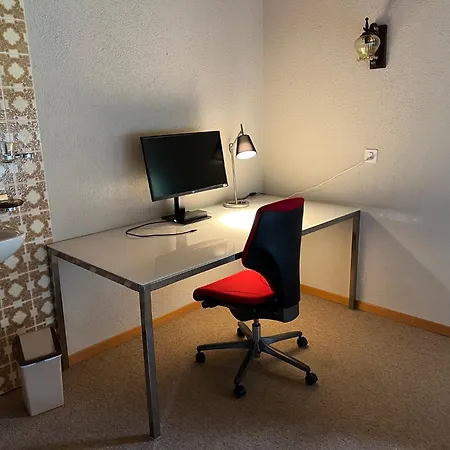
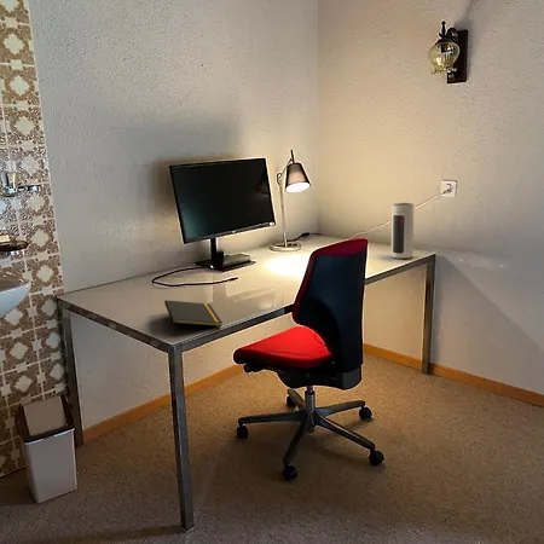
+ speaker [390,202,415,260]
+ notepad [163,299,224,334]
